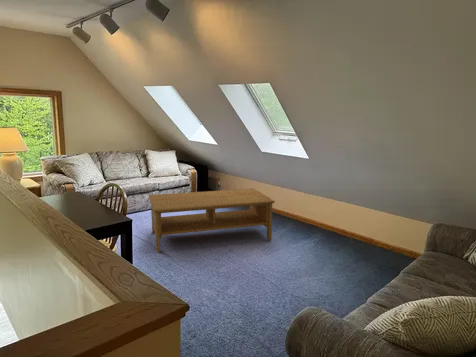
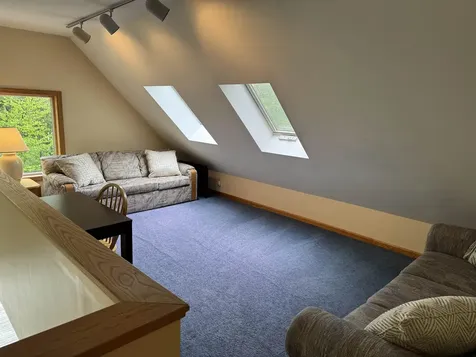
- coffee table [148,187,276,254]
